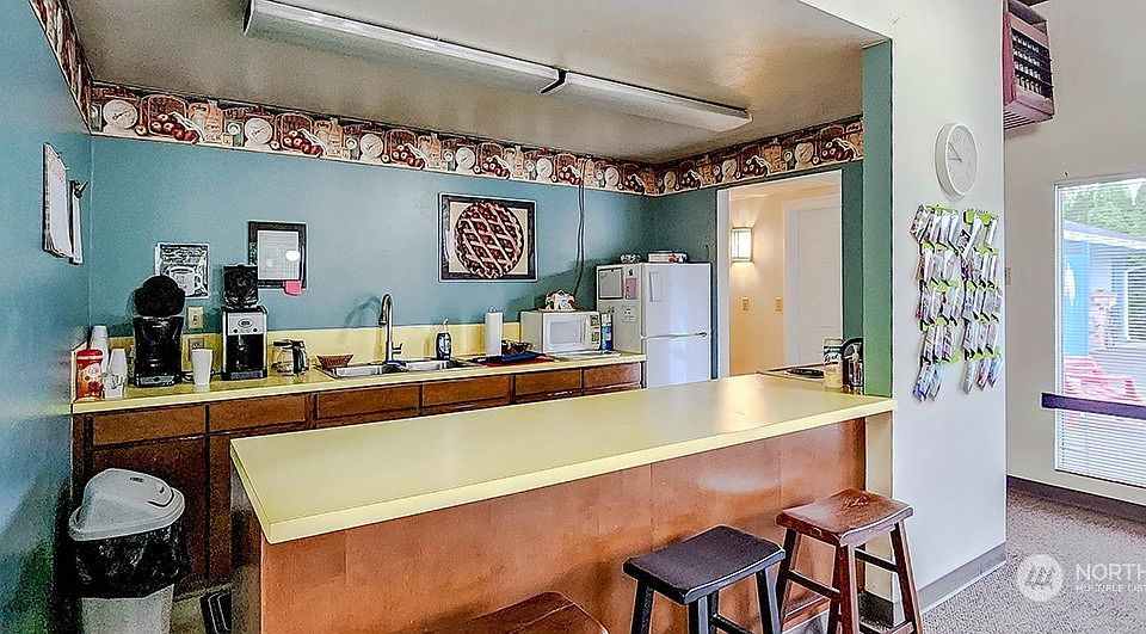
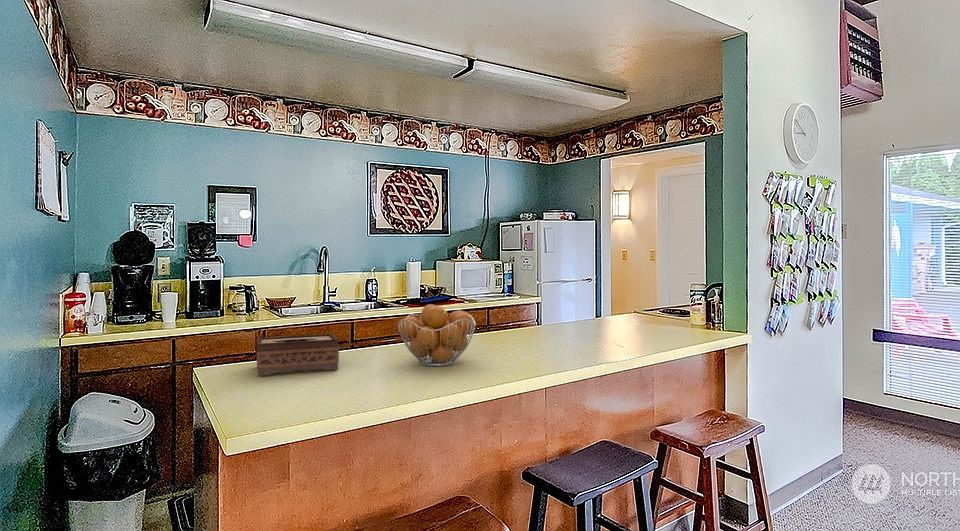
+ fruit basket [397,303,477,367]
+ tissue box [256,333,340,376]
